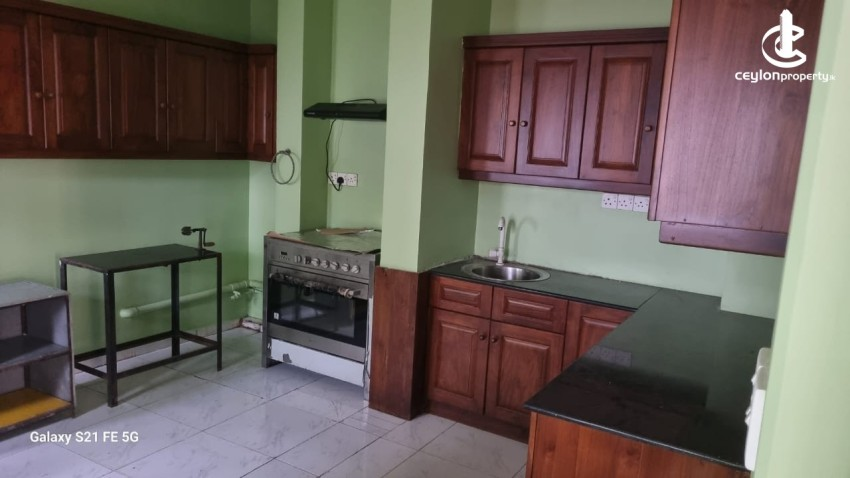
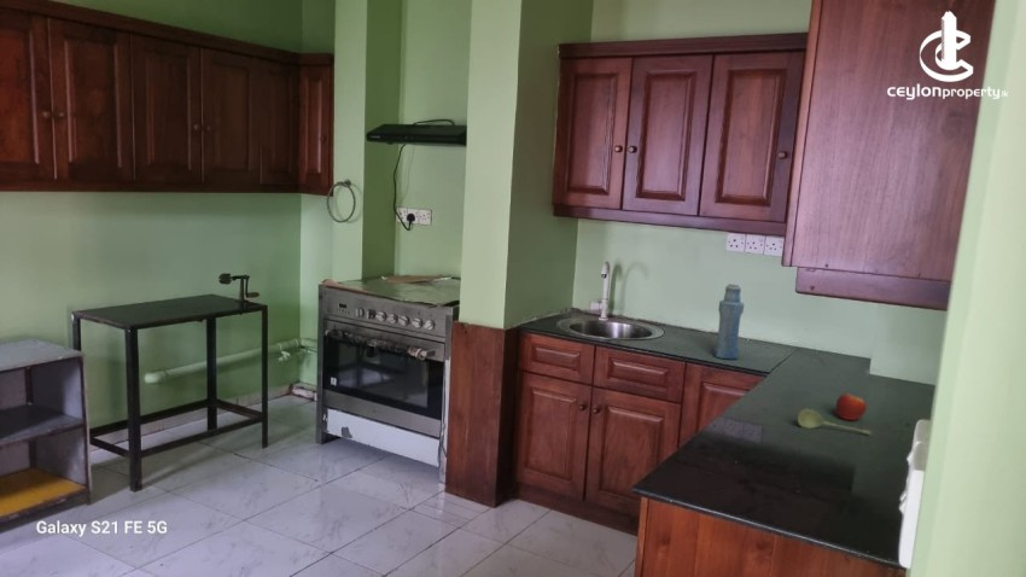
+ soupspoon [797,408,873,437]
+ bottle [713,282,745,361]
+ fruit [835,392,868,421]
